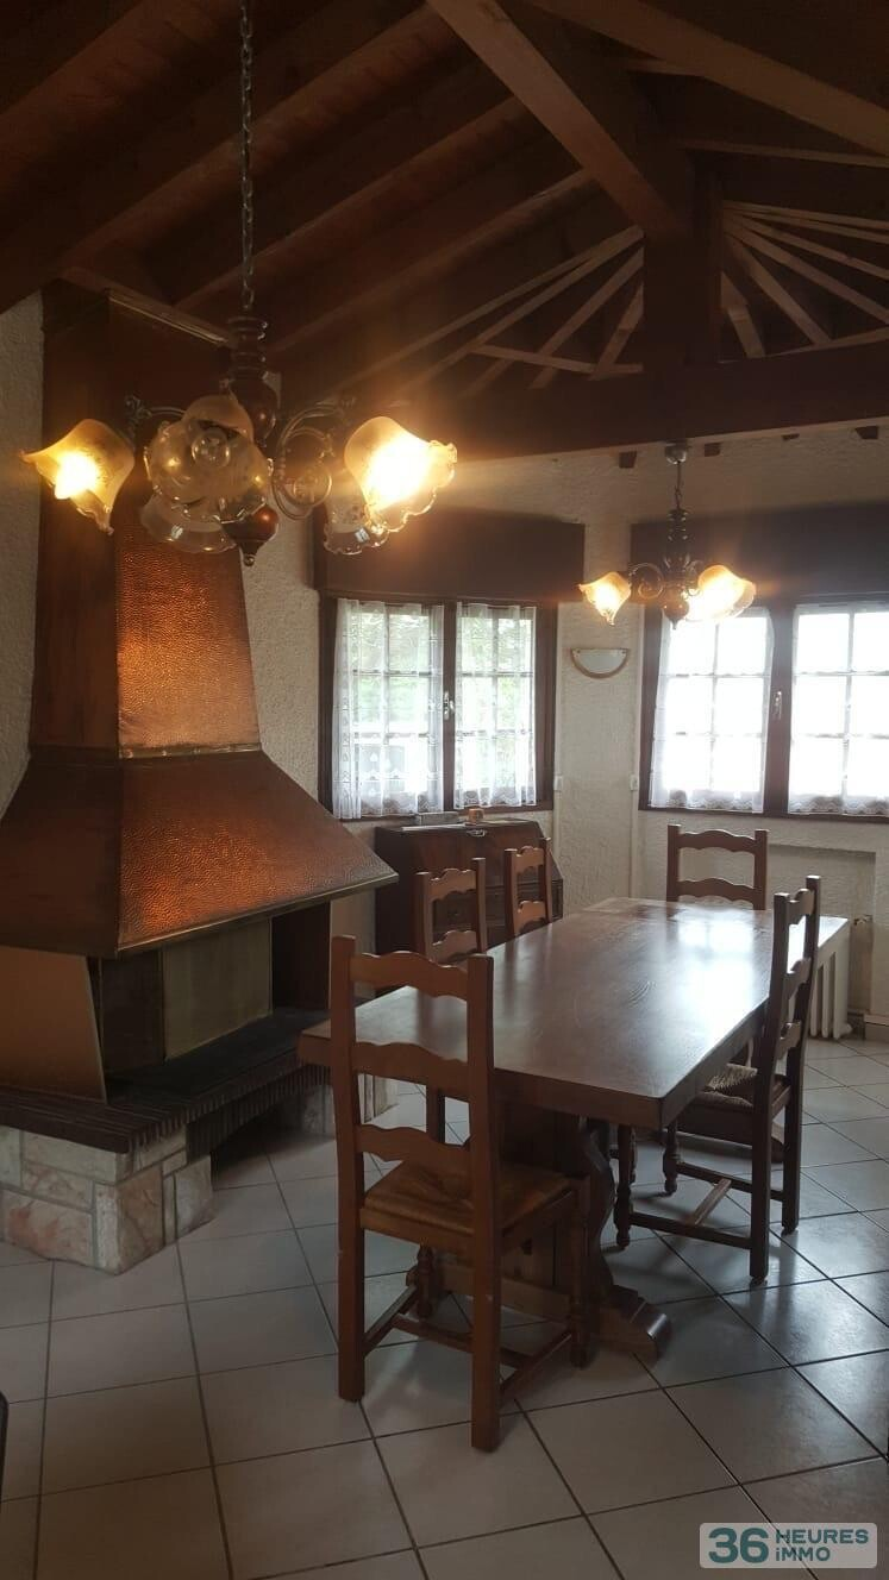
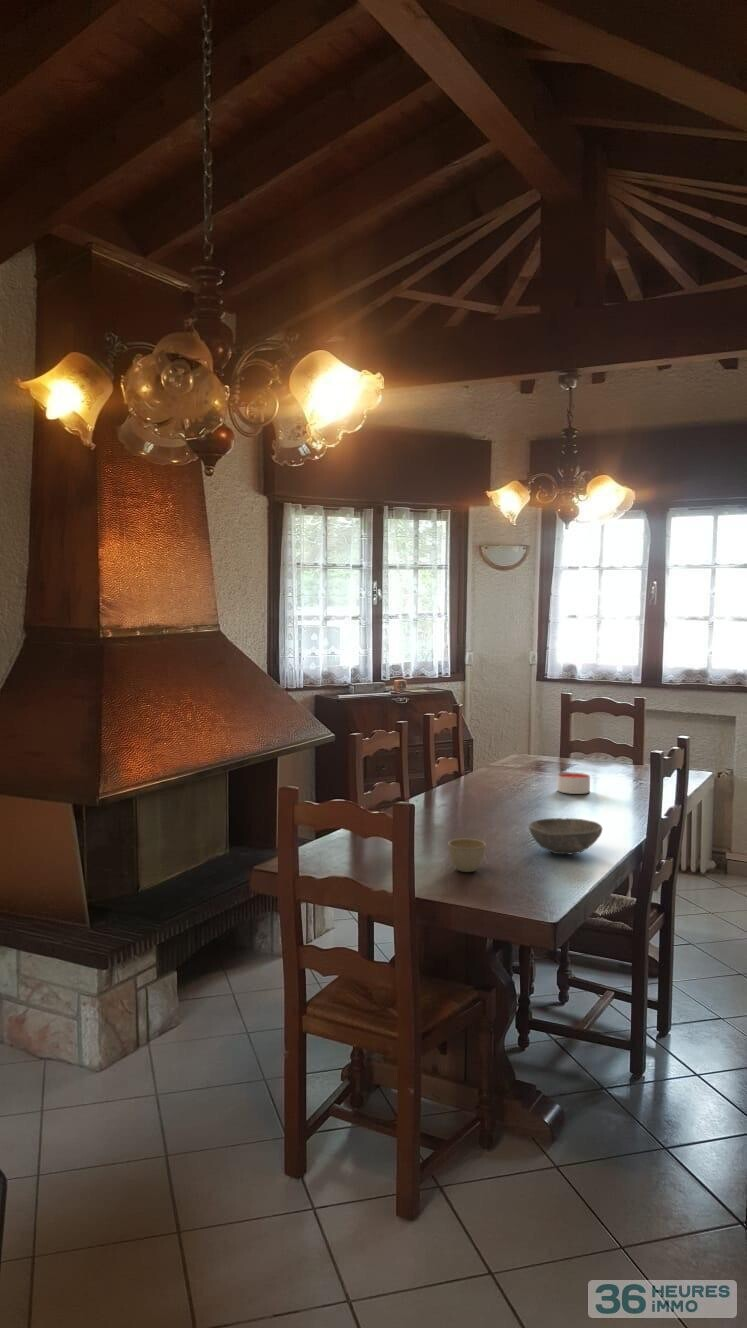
+ bowl [528,817,603,855]
+ candle [556,772,591,795]
+ flower pot [447,838,487,873]
